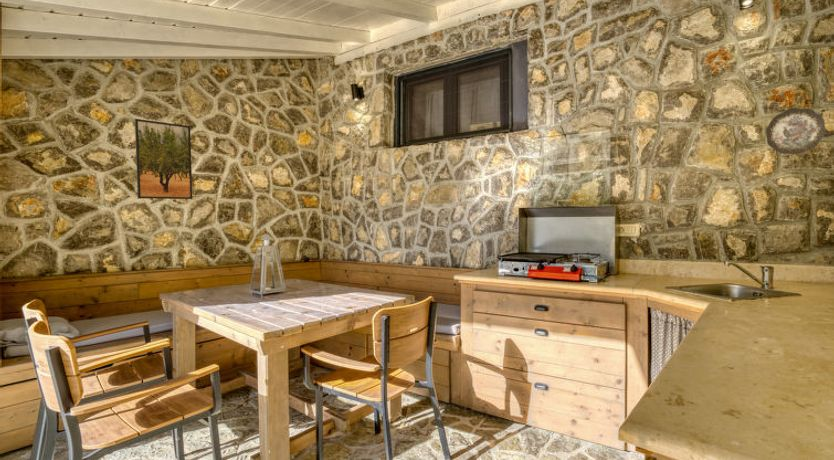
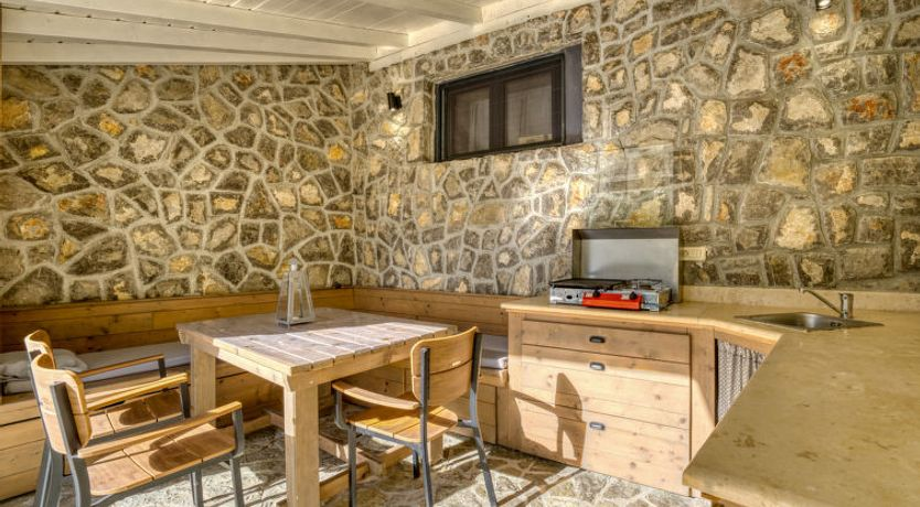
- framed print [134,118,193,200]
- decorative plate [765,107,827,155]
